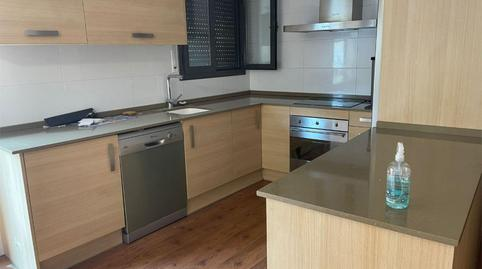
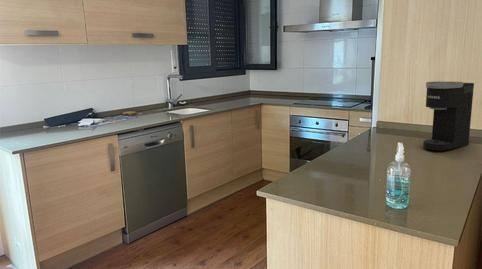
+ coffee maker [422,80,475,152]
